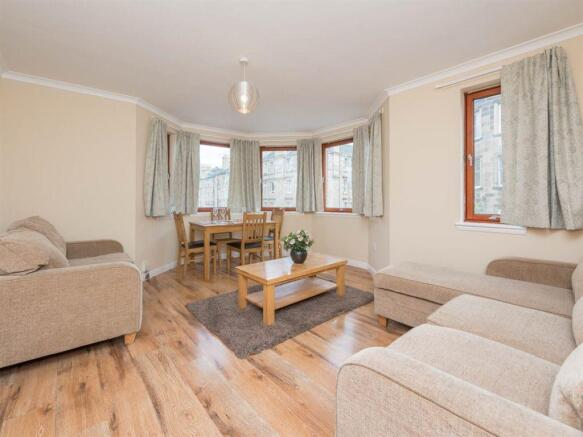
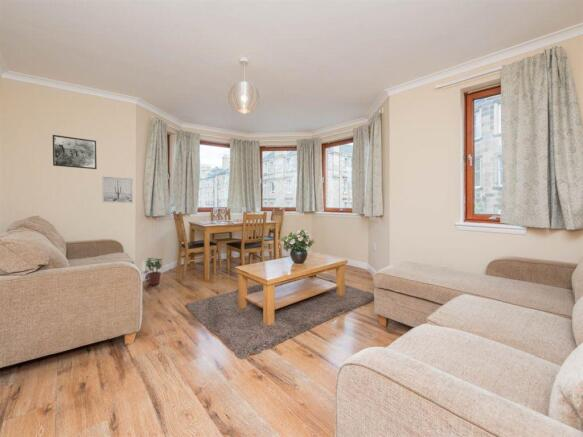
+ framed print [52,134,98,170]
+ potted plant [144,257,164,286]
+ wall art [101,175,134,204]
